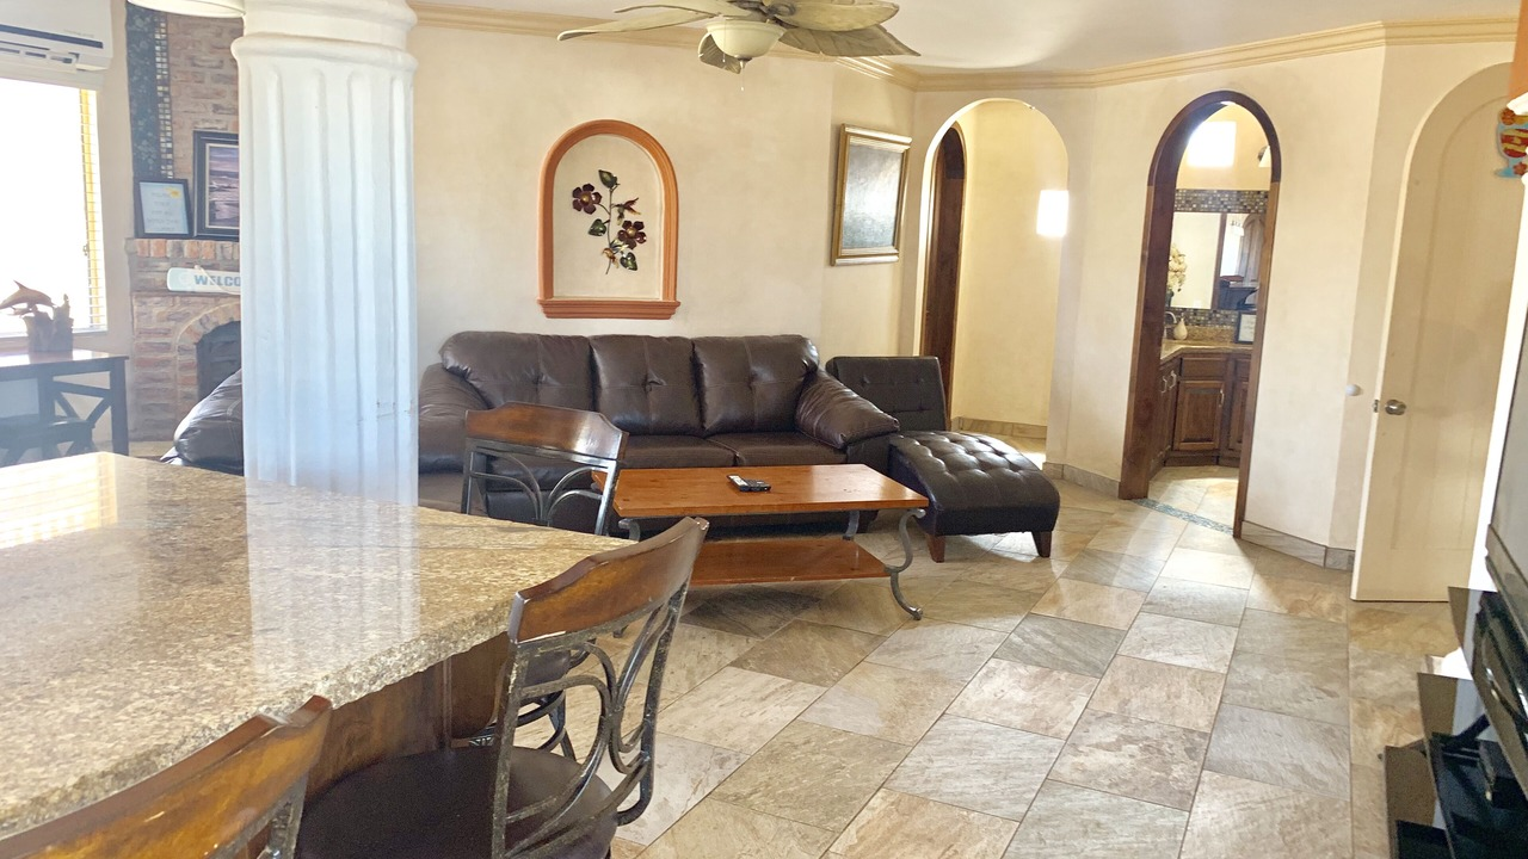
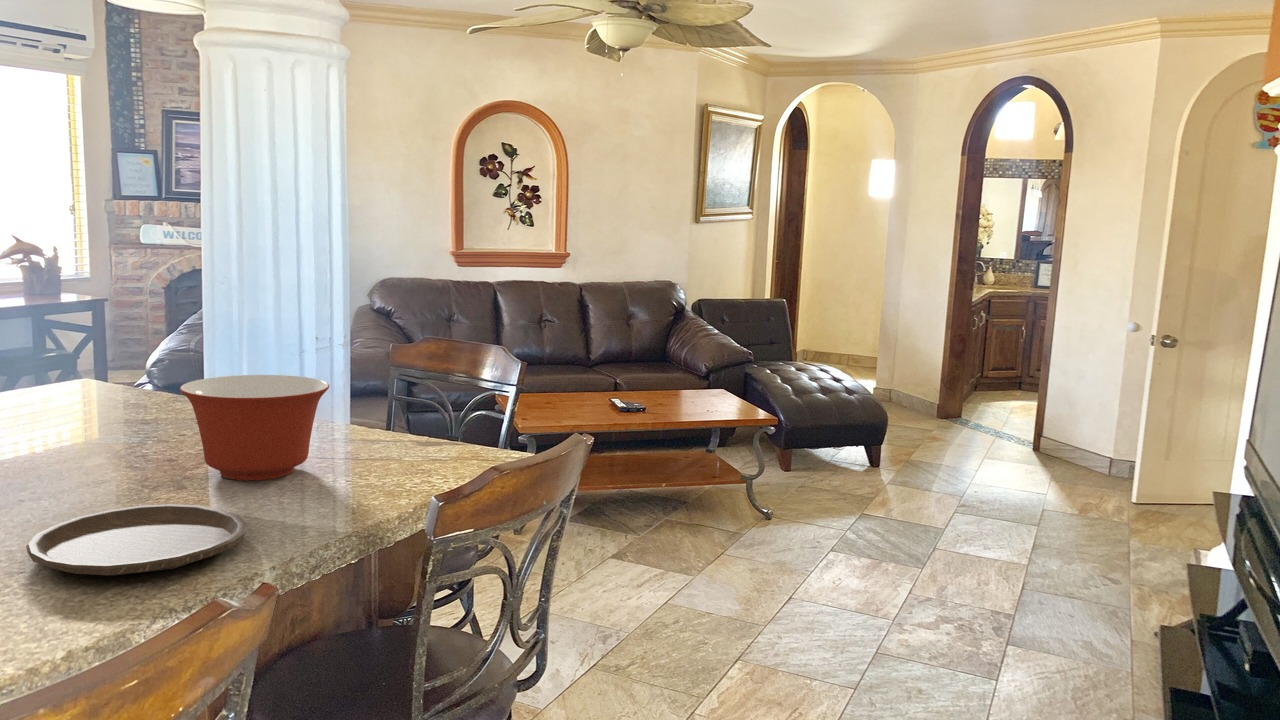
+ plate [25,503,248,576]
+ mixing bowl [179,374,331,481]
